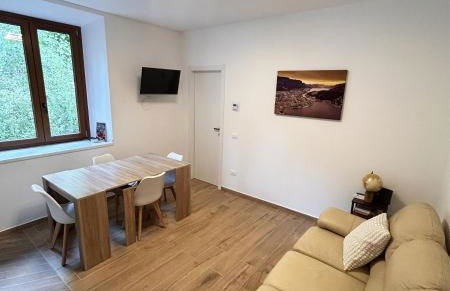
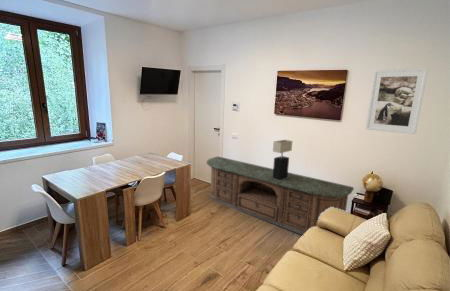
+ table lamp [272,139,293,180]
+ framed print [364,67,430,135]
+ sideboard [206,156,355,236]
